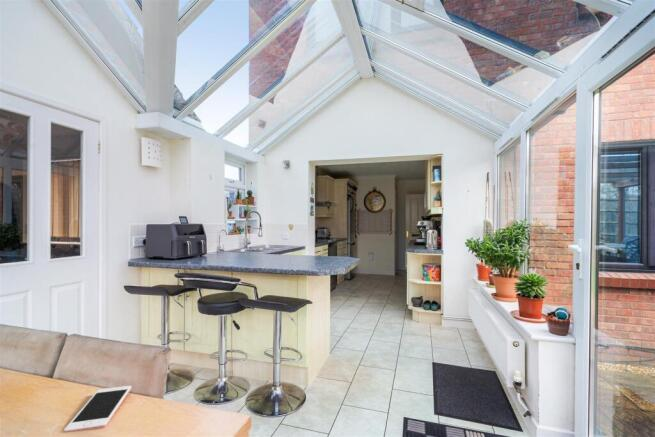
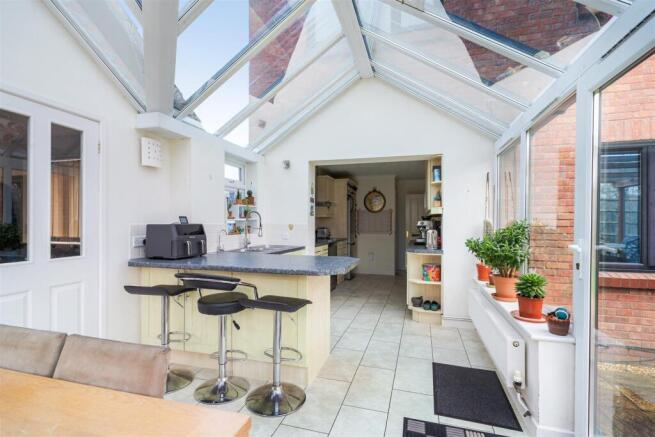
- cell phone [63,385,132,433]
